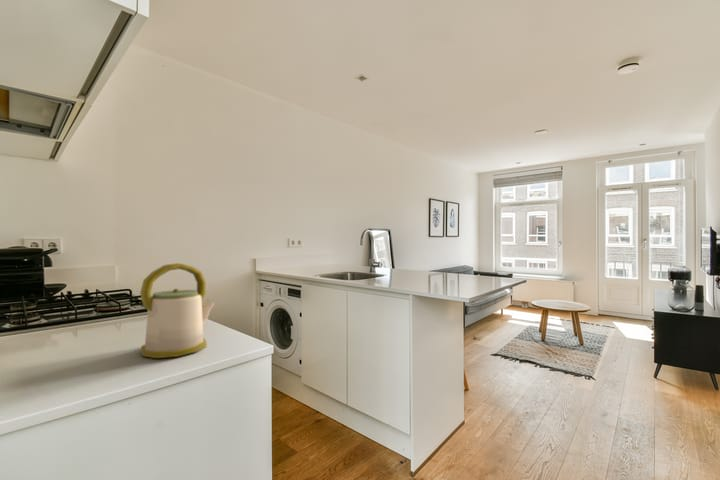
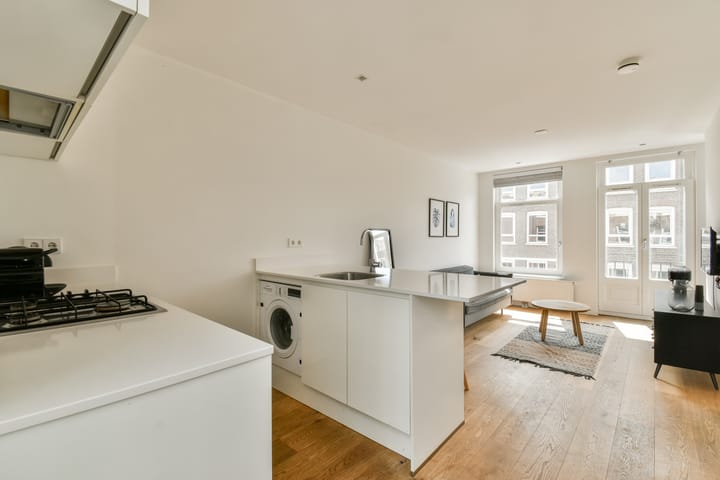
- kettle [139,262,216,359]
